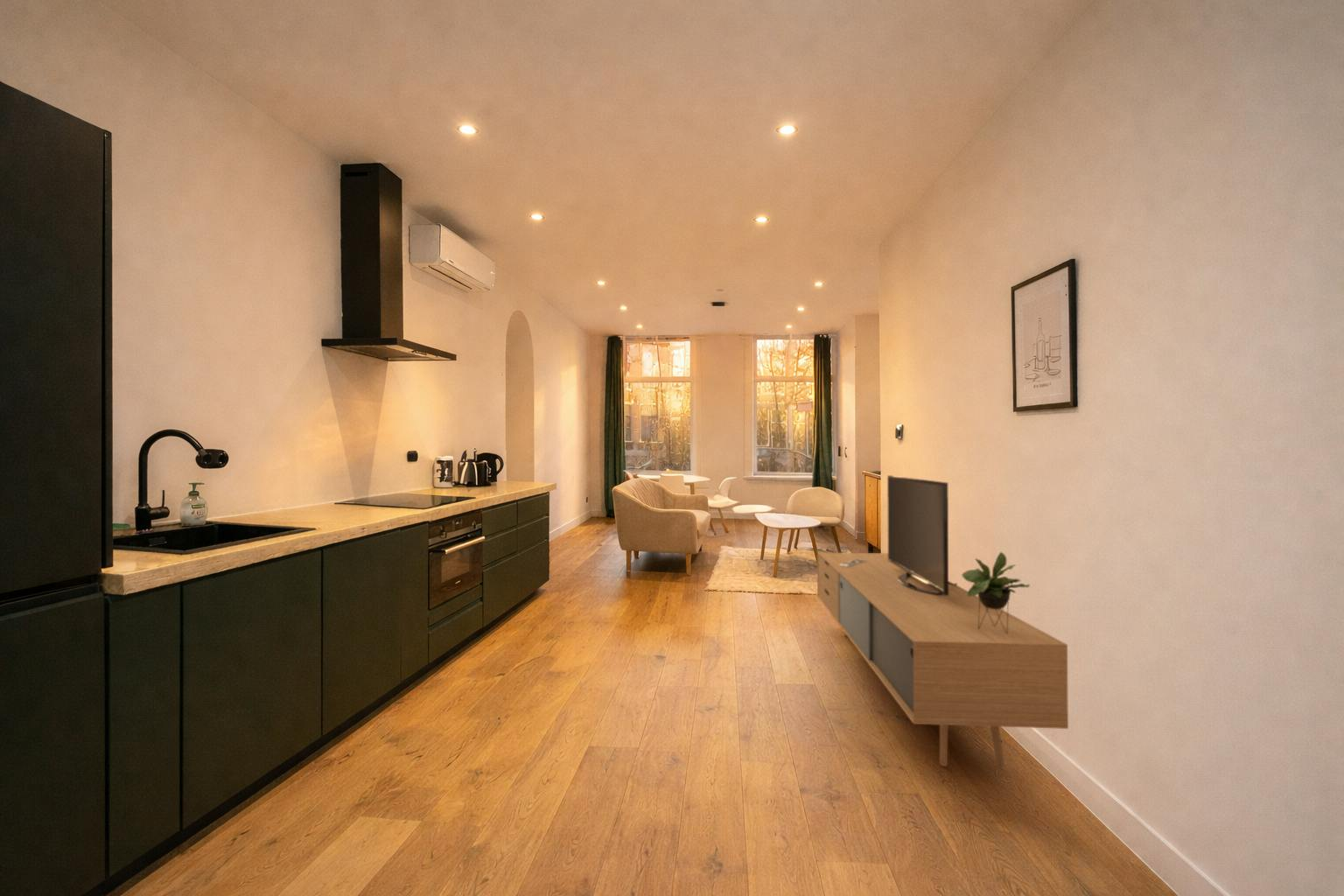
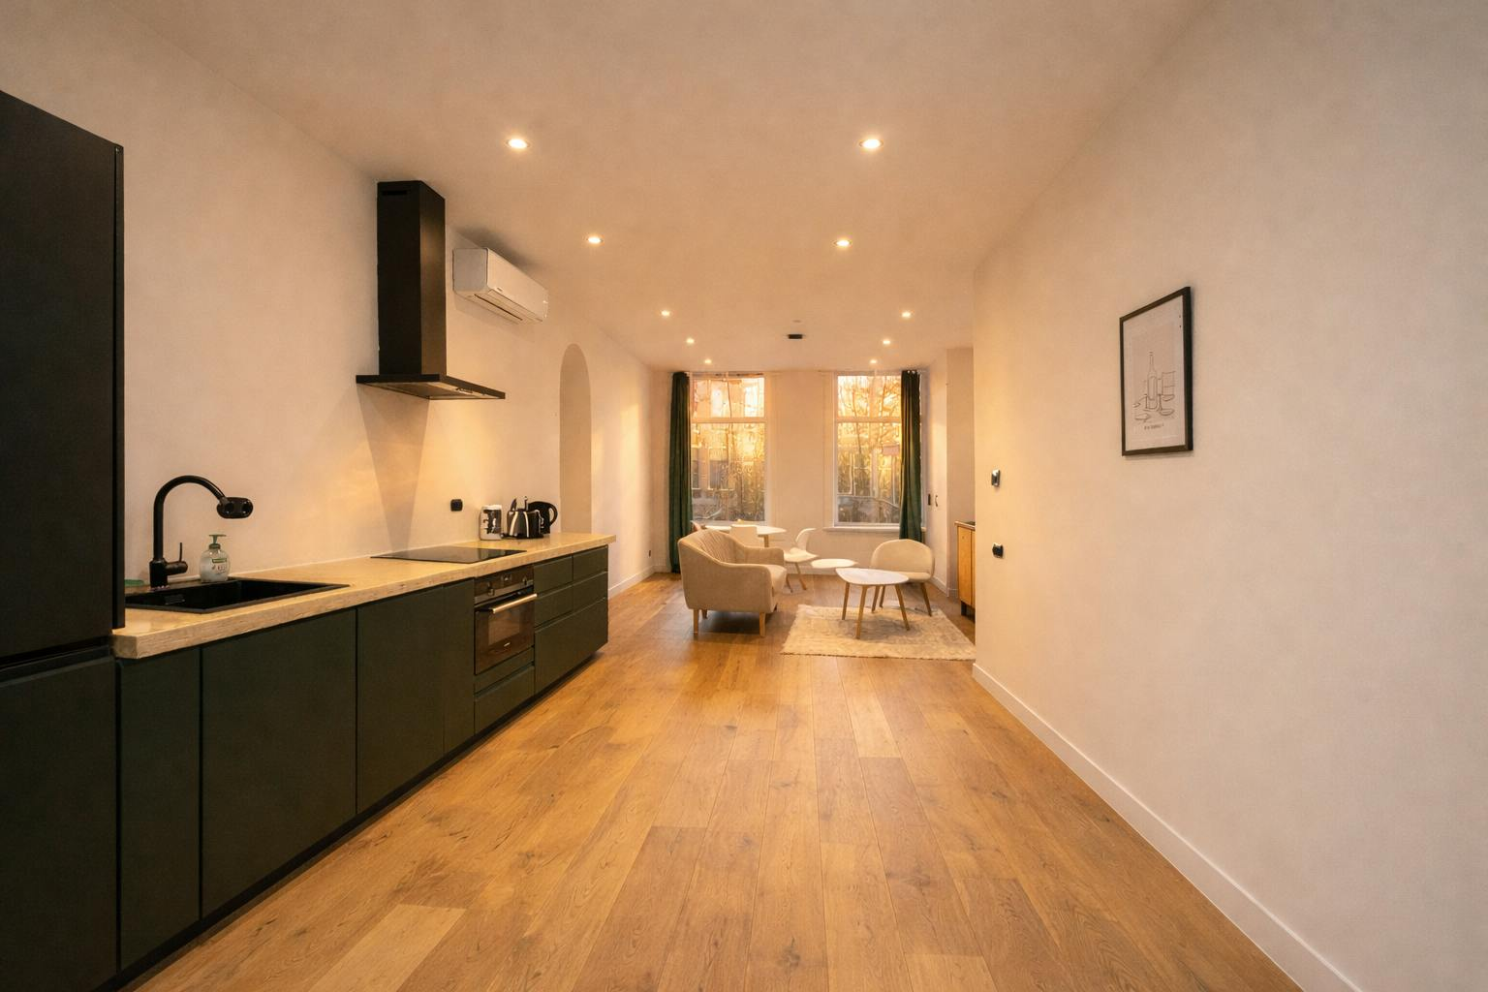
- media console [816,474,1069,769]
